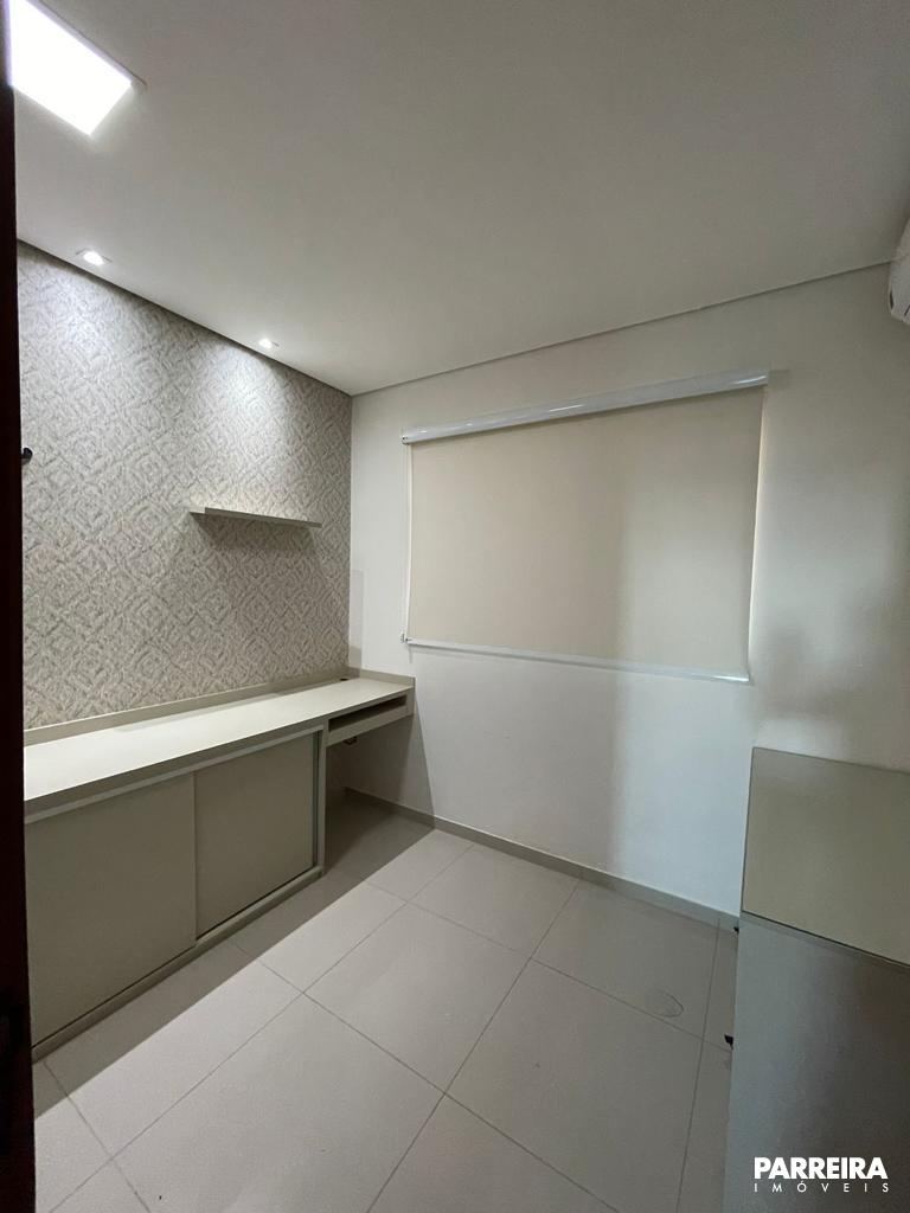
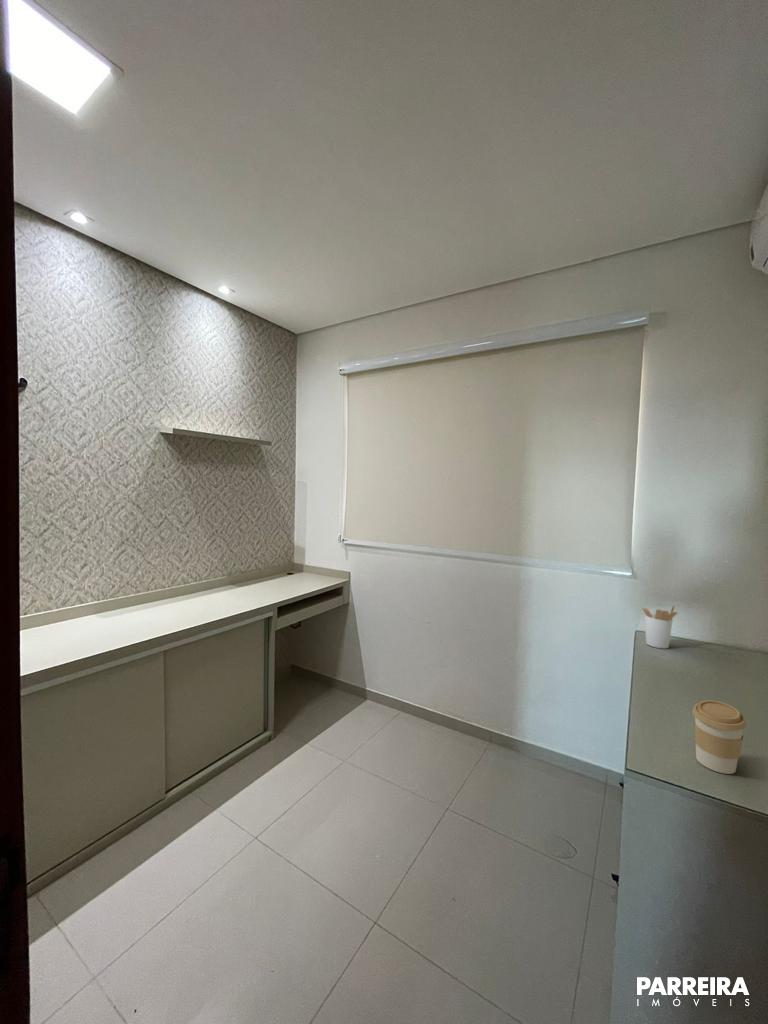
+ coffee cup [692,699,747,775]
+ utensil holder [641,604,678,649]
